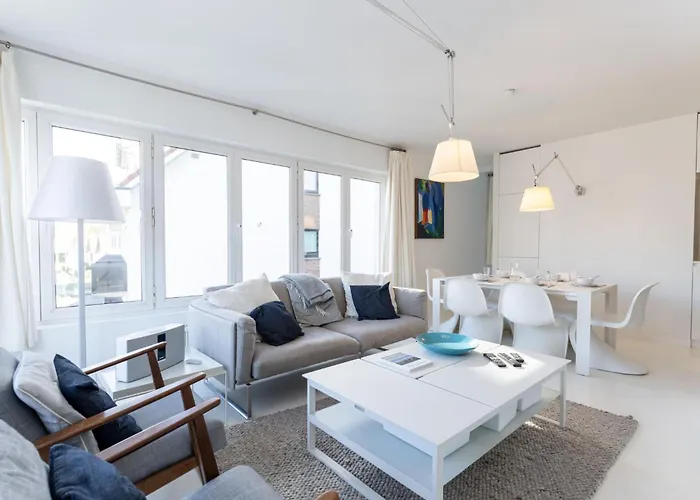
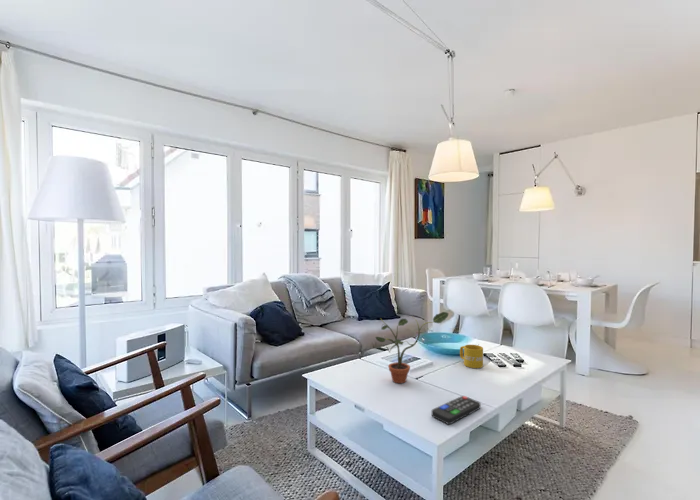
+ potted plant [375,311,449,384]
+ mug [459,344,484,369]
+ remote control [431,395,481,425]
